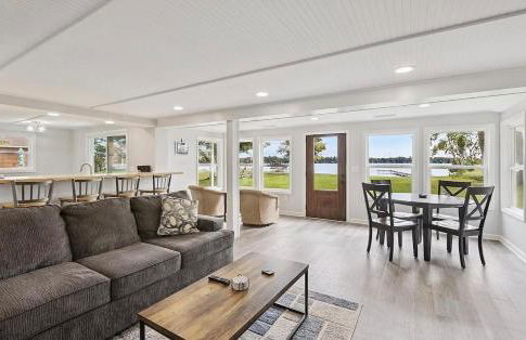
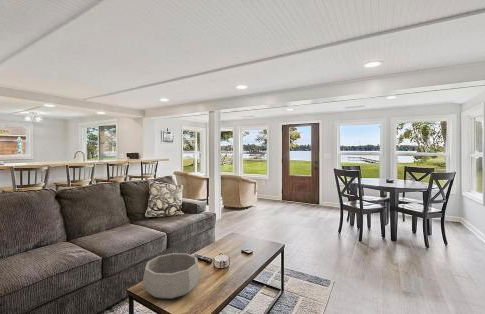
+ decorative bowl [142,252,201,300]
